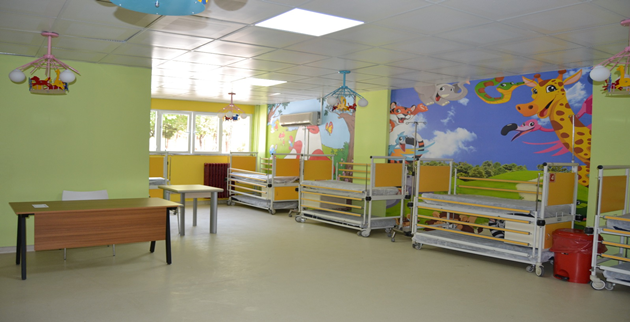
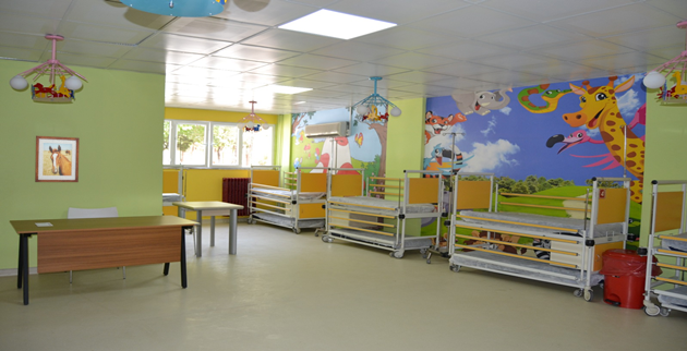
+ wall art [34,135,81,183]
